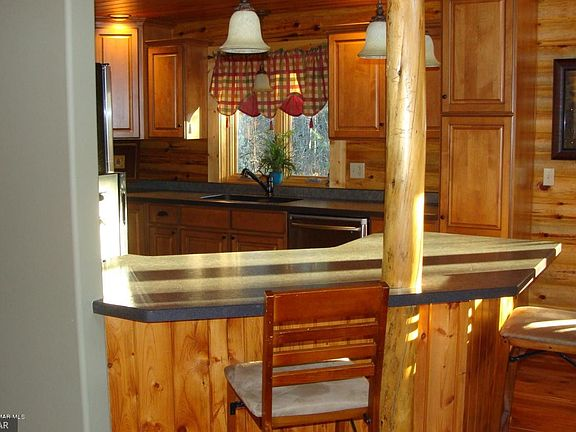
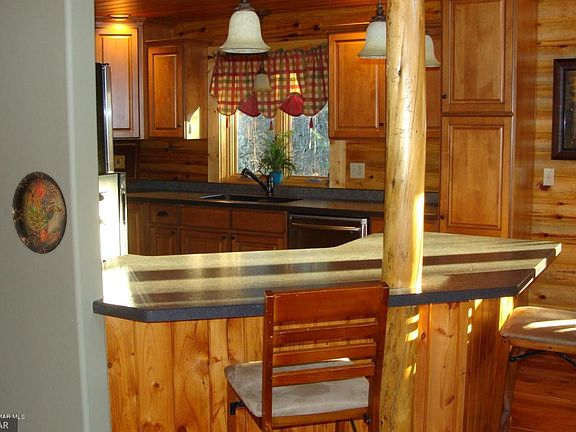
+ decorative plate [11,171,68,255]
